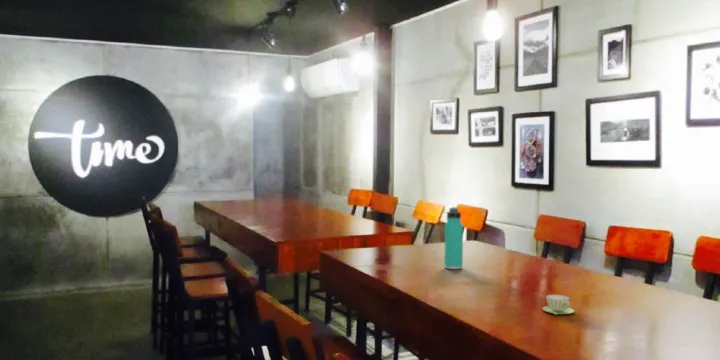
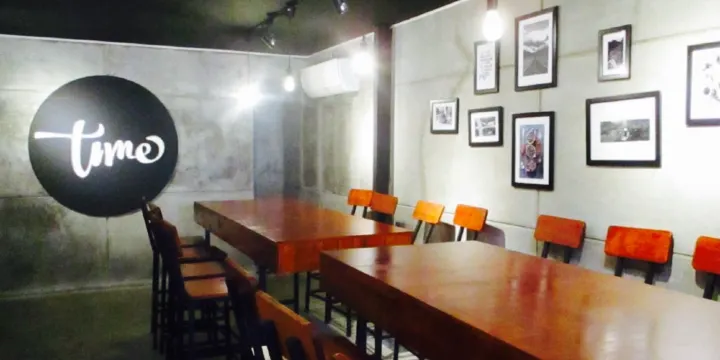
- thermos bottle [443,206,464,270]
- cup [542,294,575,315]
